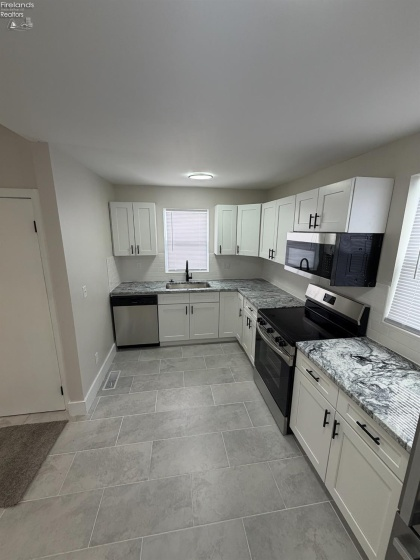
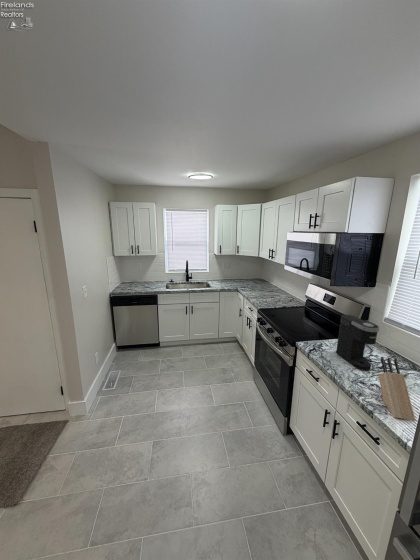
+ coffee maker [335,314,380,372]
+ knife block [377,356,416,422]
